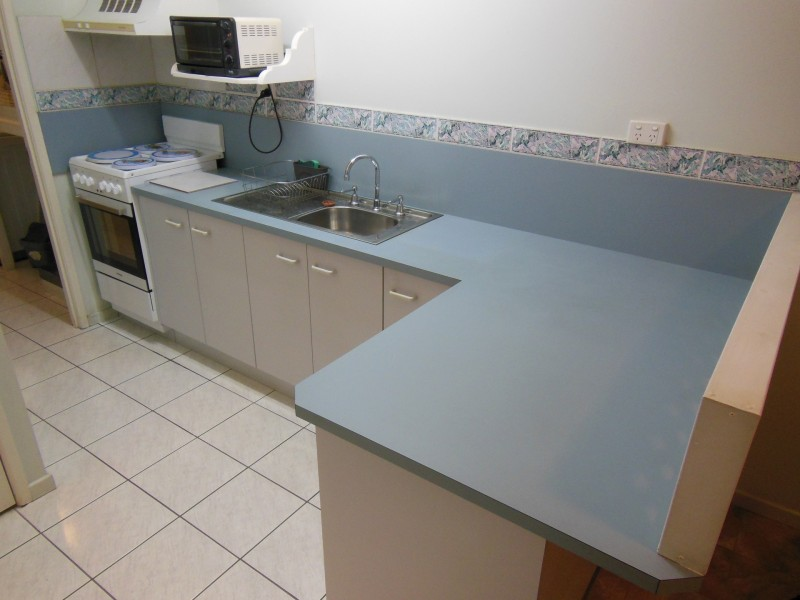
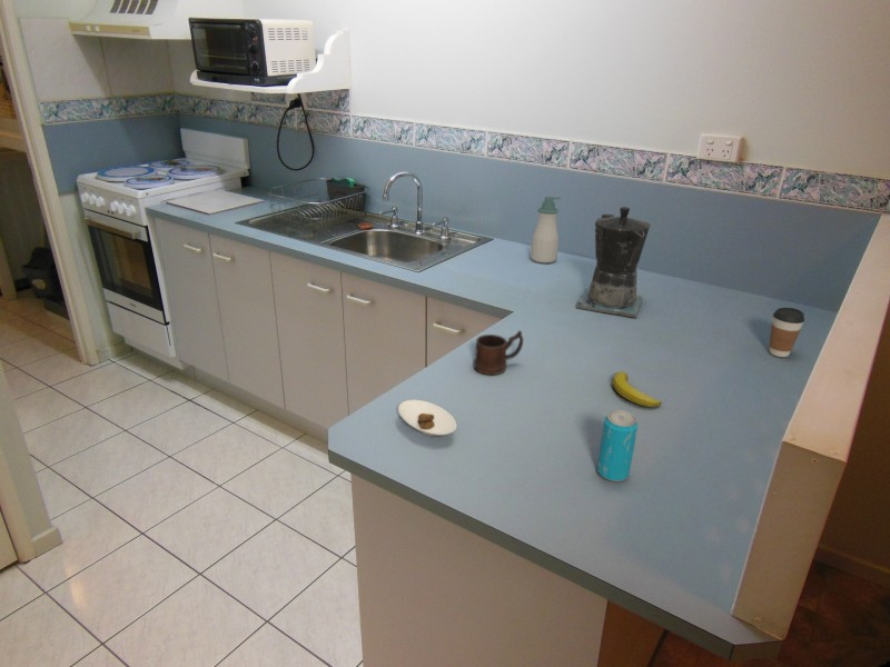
+ saucer [397,399,457,437]
+ banana [612,370,662,408]
+ coffee maker [575,206,652,319]
+ mug [473,329,524,376]
+ beverage can [596,409,640,482]
+ soap bottle [530,196,562,265]
+ coffee cup [768,307,805,358]
